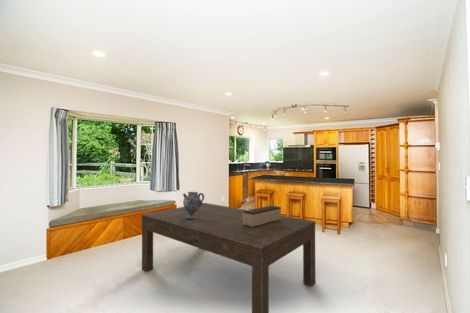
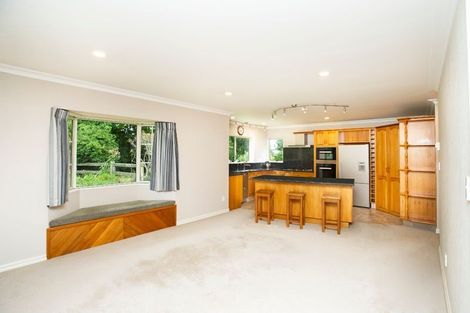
- decorative box [243,204,282,227]
- ceramic jug [182,191,205,219]
- dining table [141,202,316,313]
